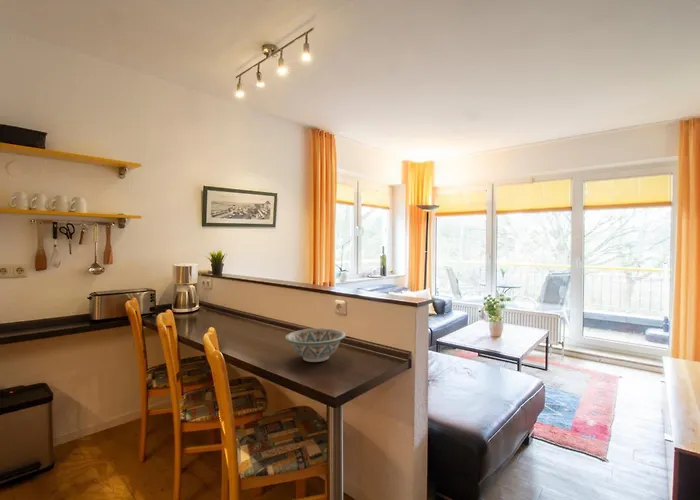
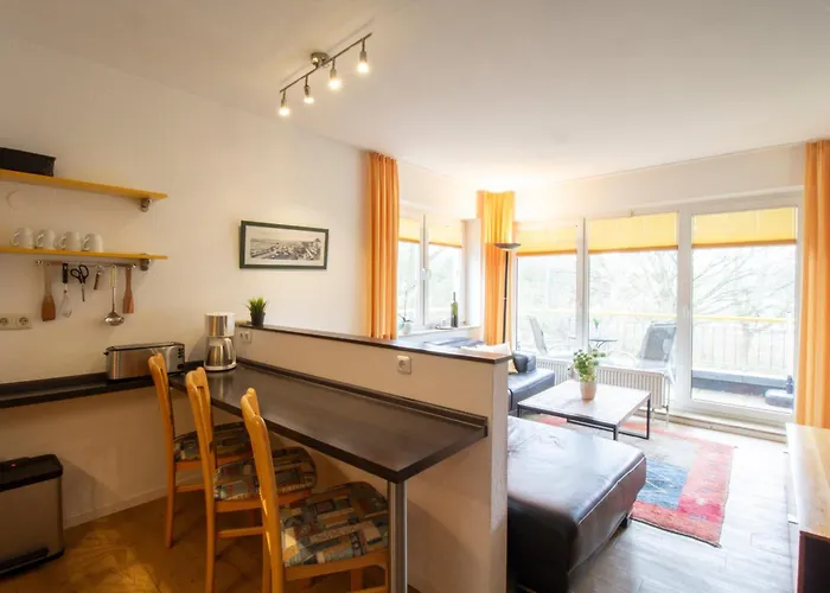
- decorative bowl [284,327,347,363]
